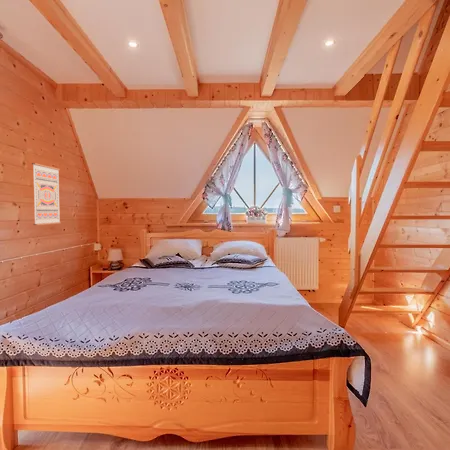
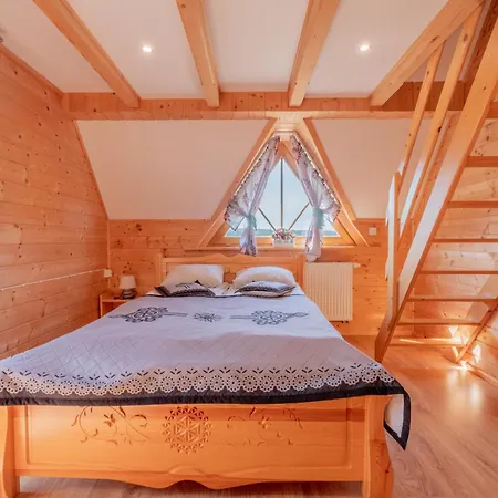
- wall art [31,162,62,226]
